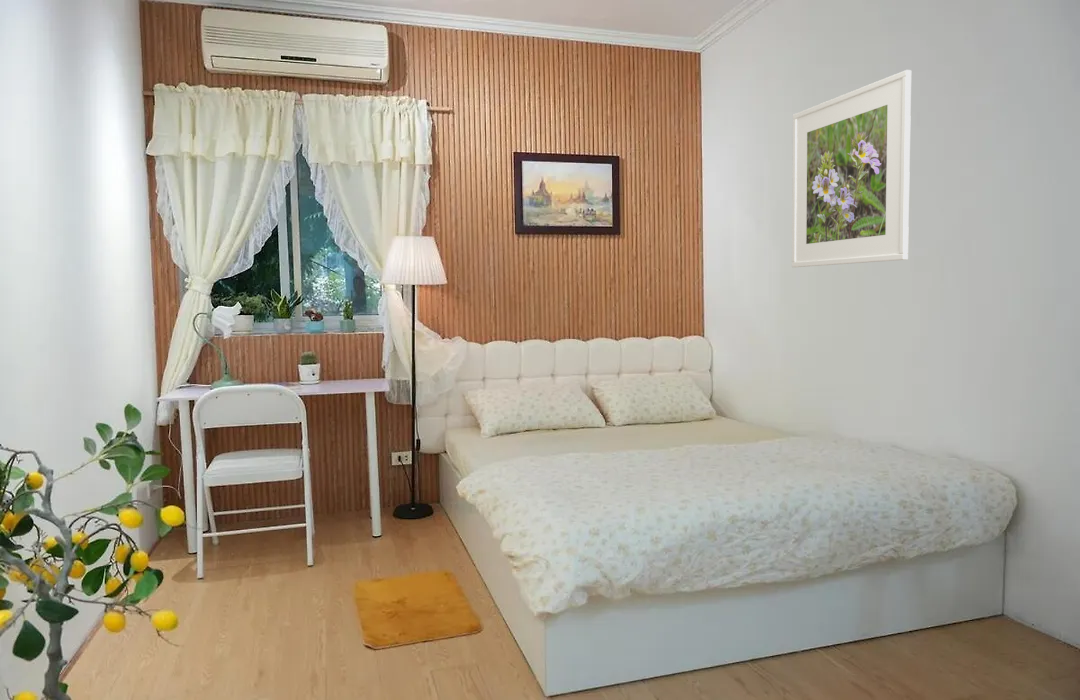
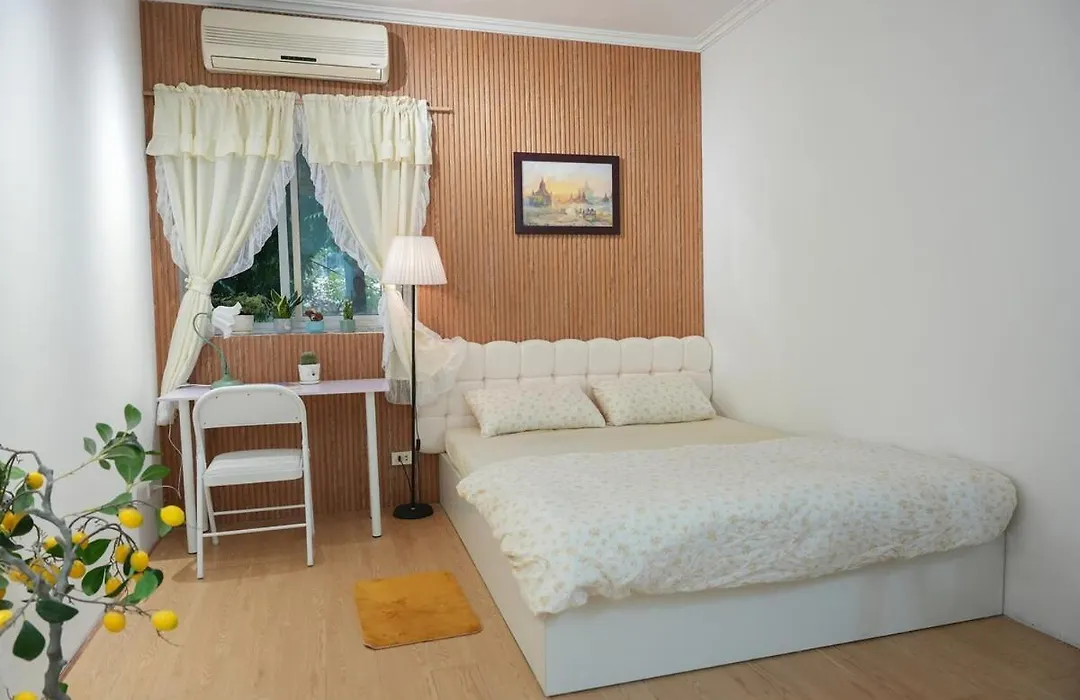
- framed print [791,69,912,268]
